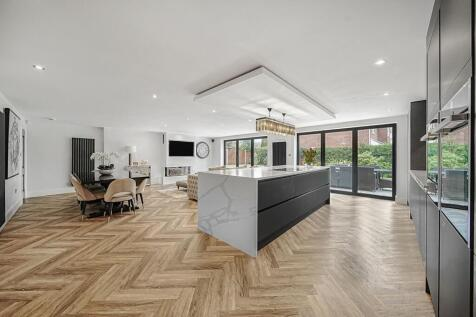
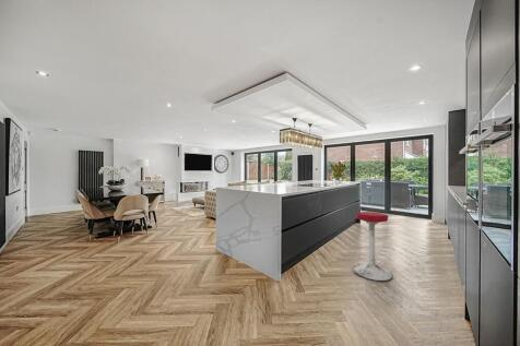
+ stool [352,211,393,282]
